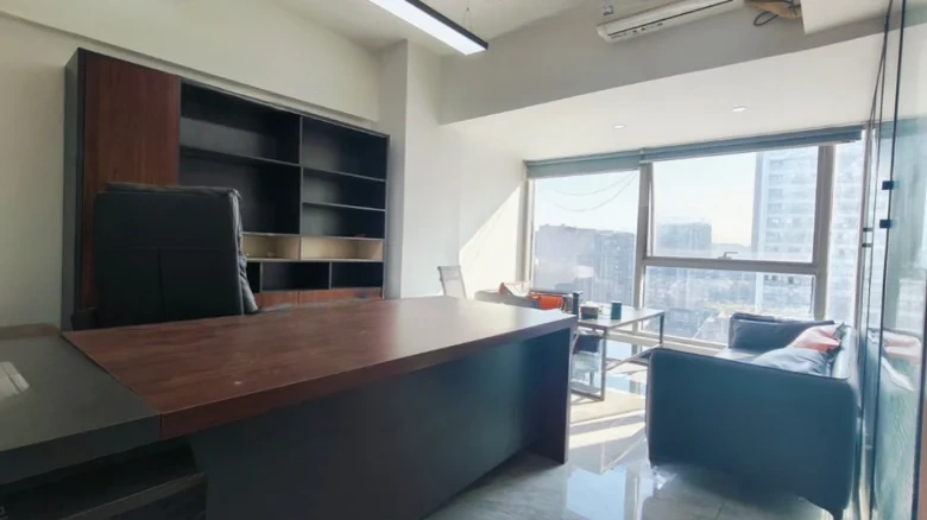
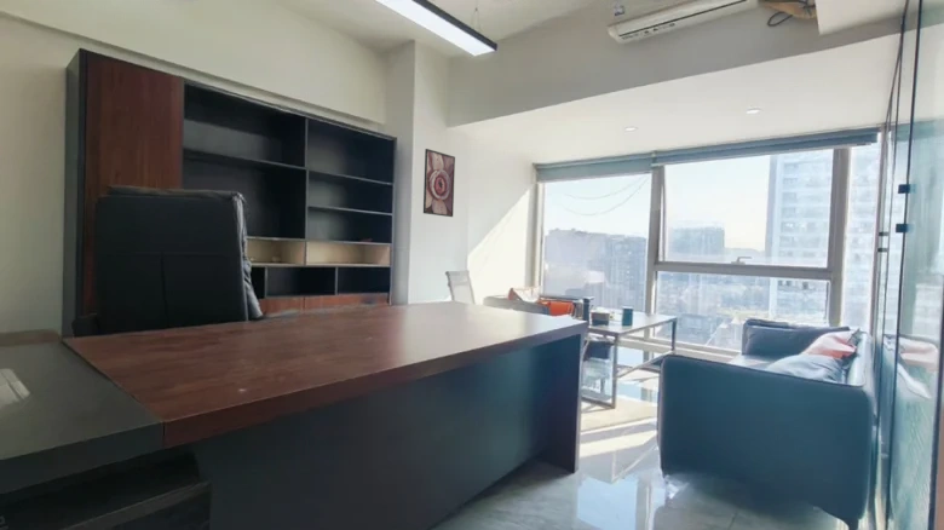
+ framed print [422,148,456,218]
